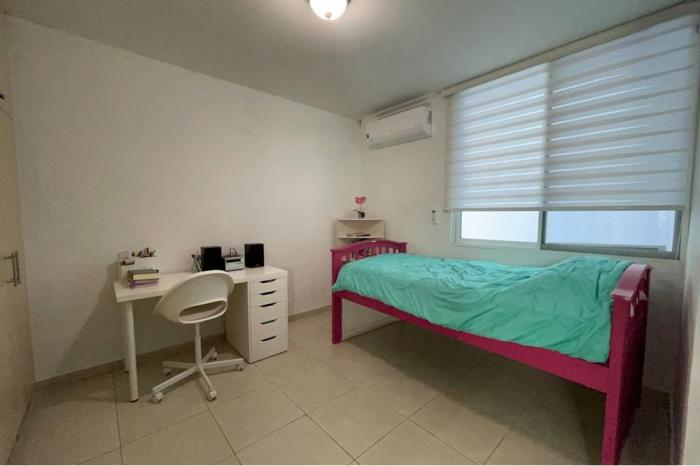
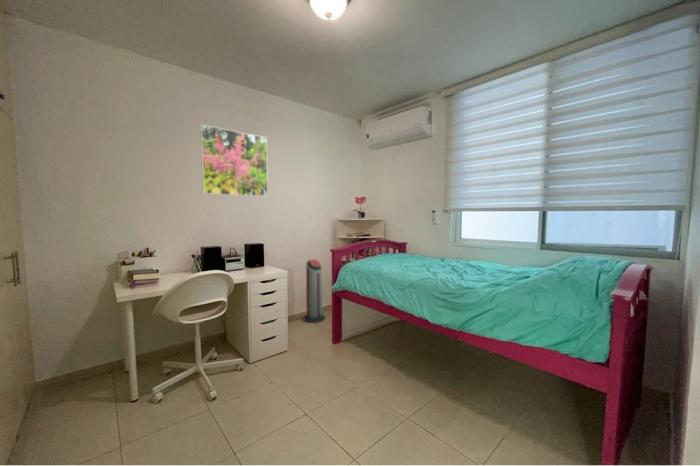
+ air purifier [303,259,326,324]
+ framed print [199,123,269,198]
